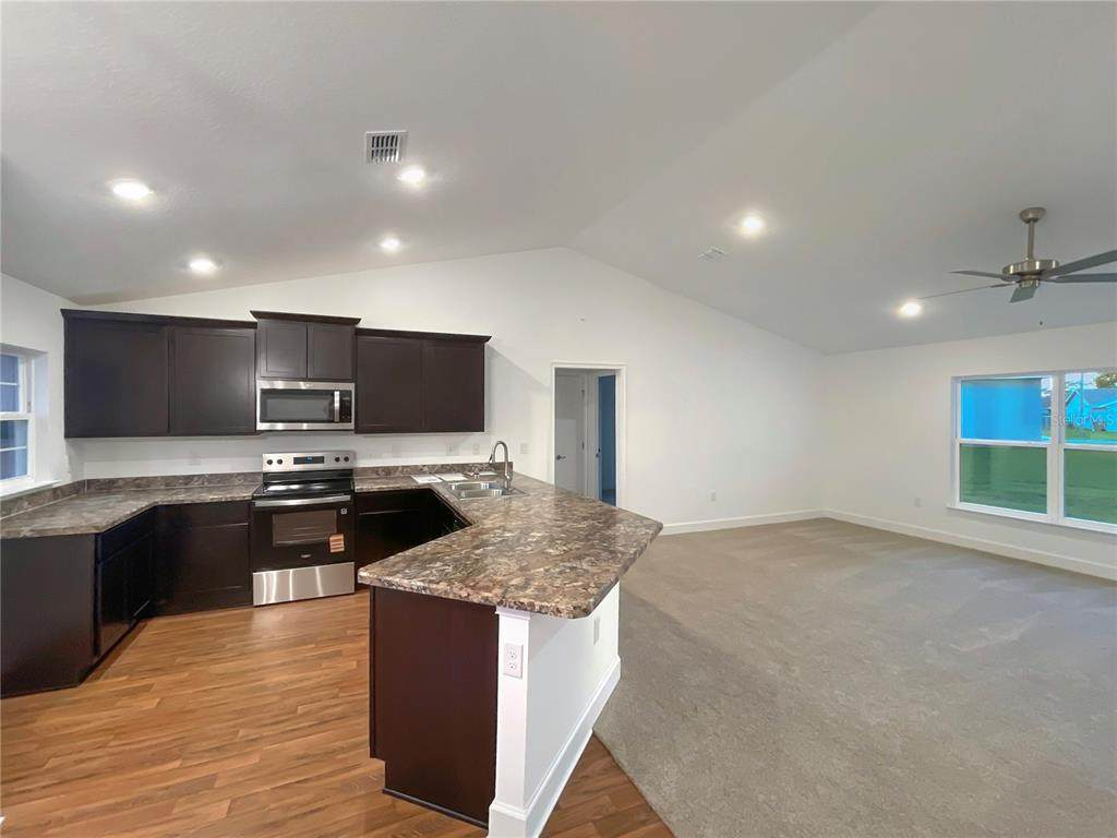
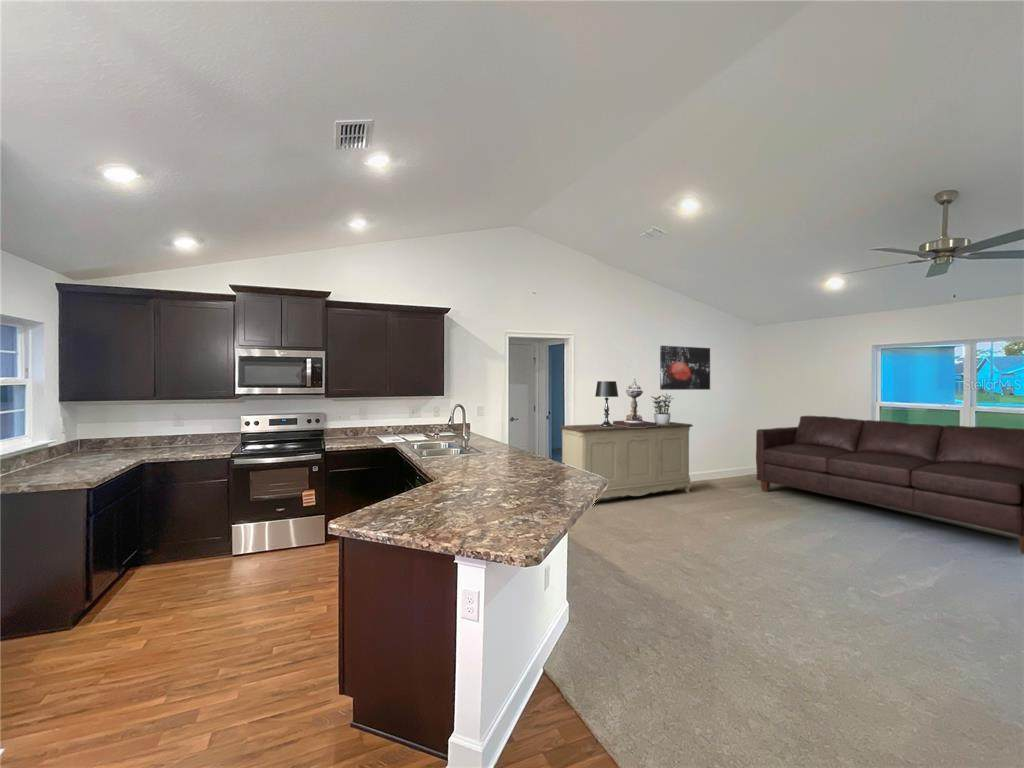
+ wall art [659,345,711,391]
+ potted plant [650,393,675,424]
+ sideboard [559,421,694,499]
+ decorative urn [612,377,657,427]
+ table lamp [594,380,619,427]
+ sofa [755,415,1024,555]
